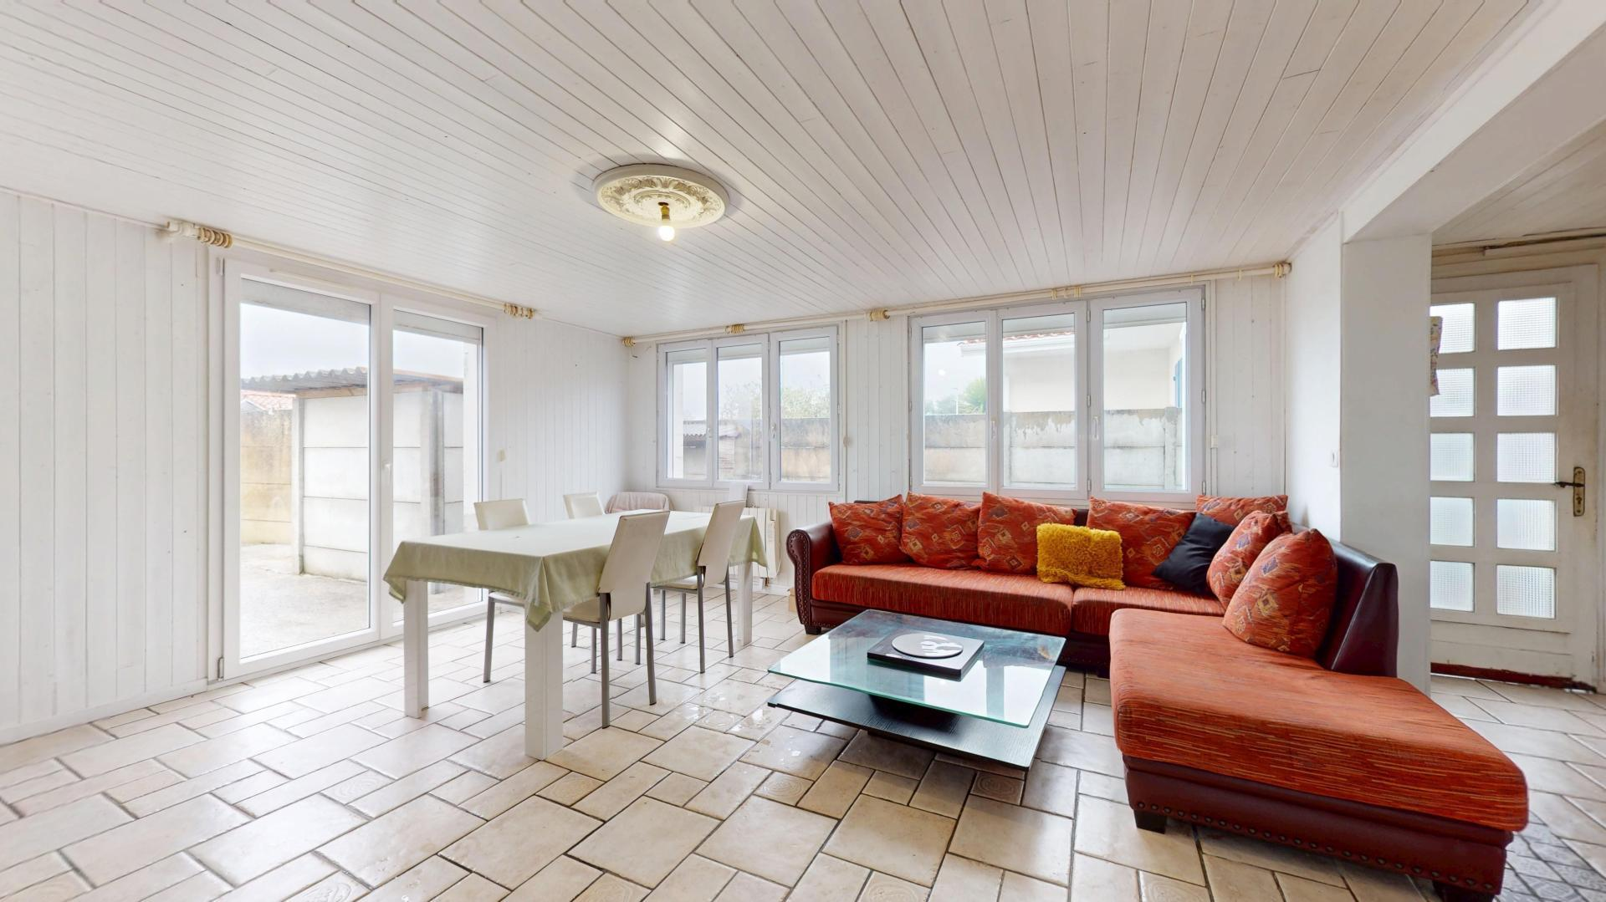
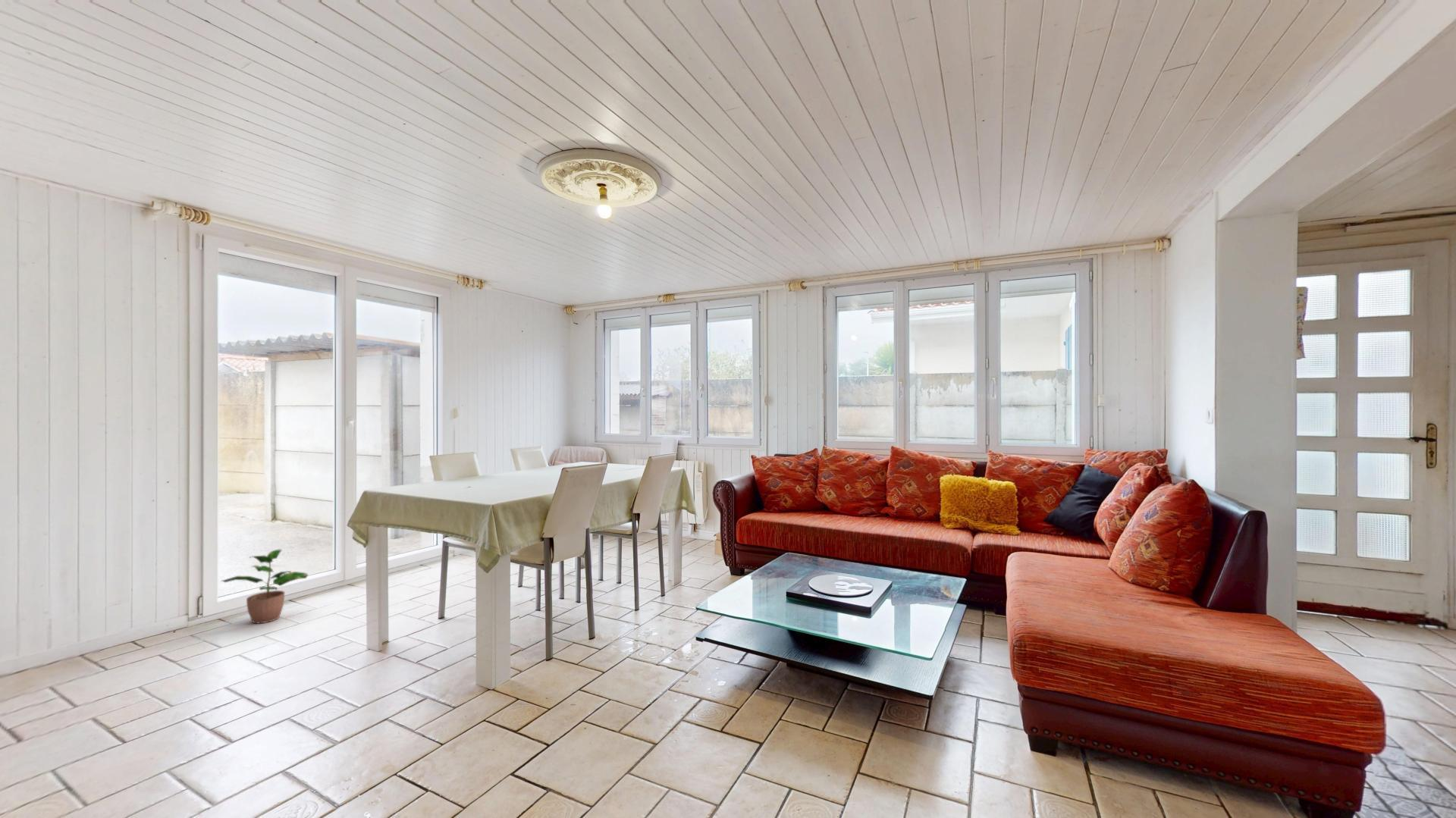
+ potted plant [220,549,309,625]
